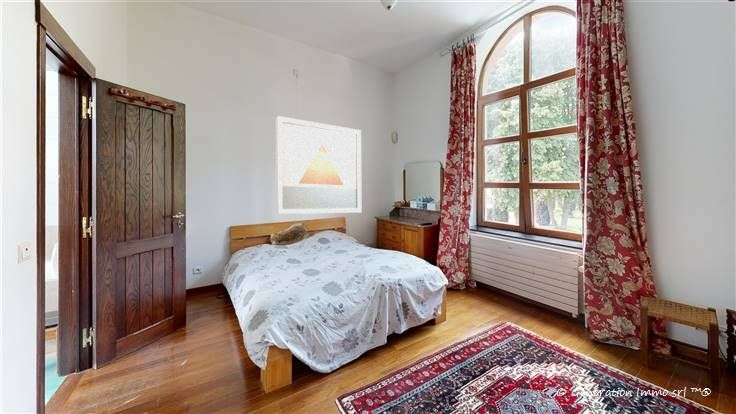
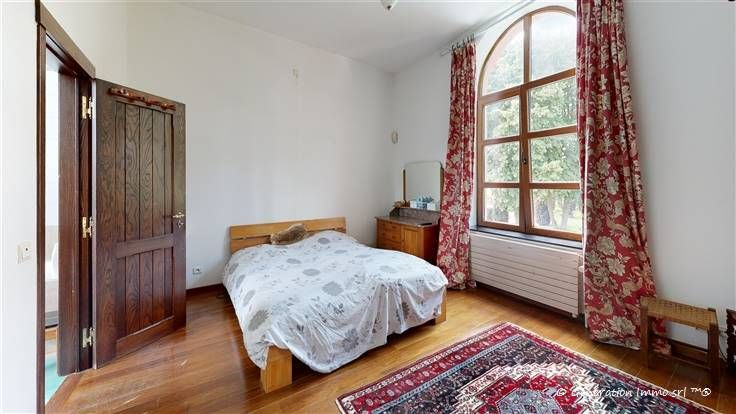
- wall art [275,115,362,215]
